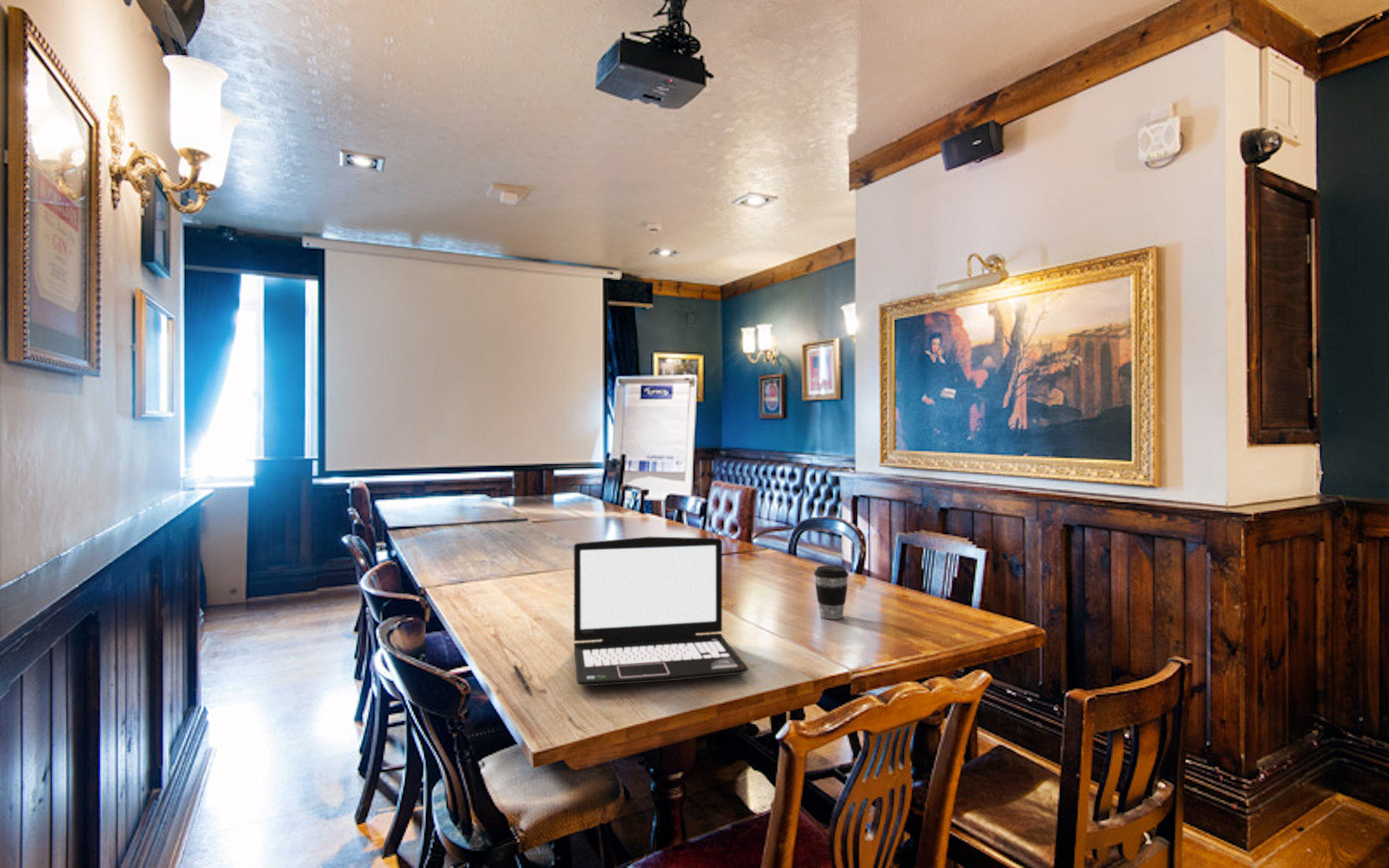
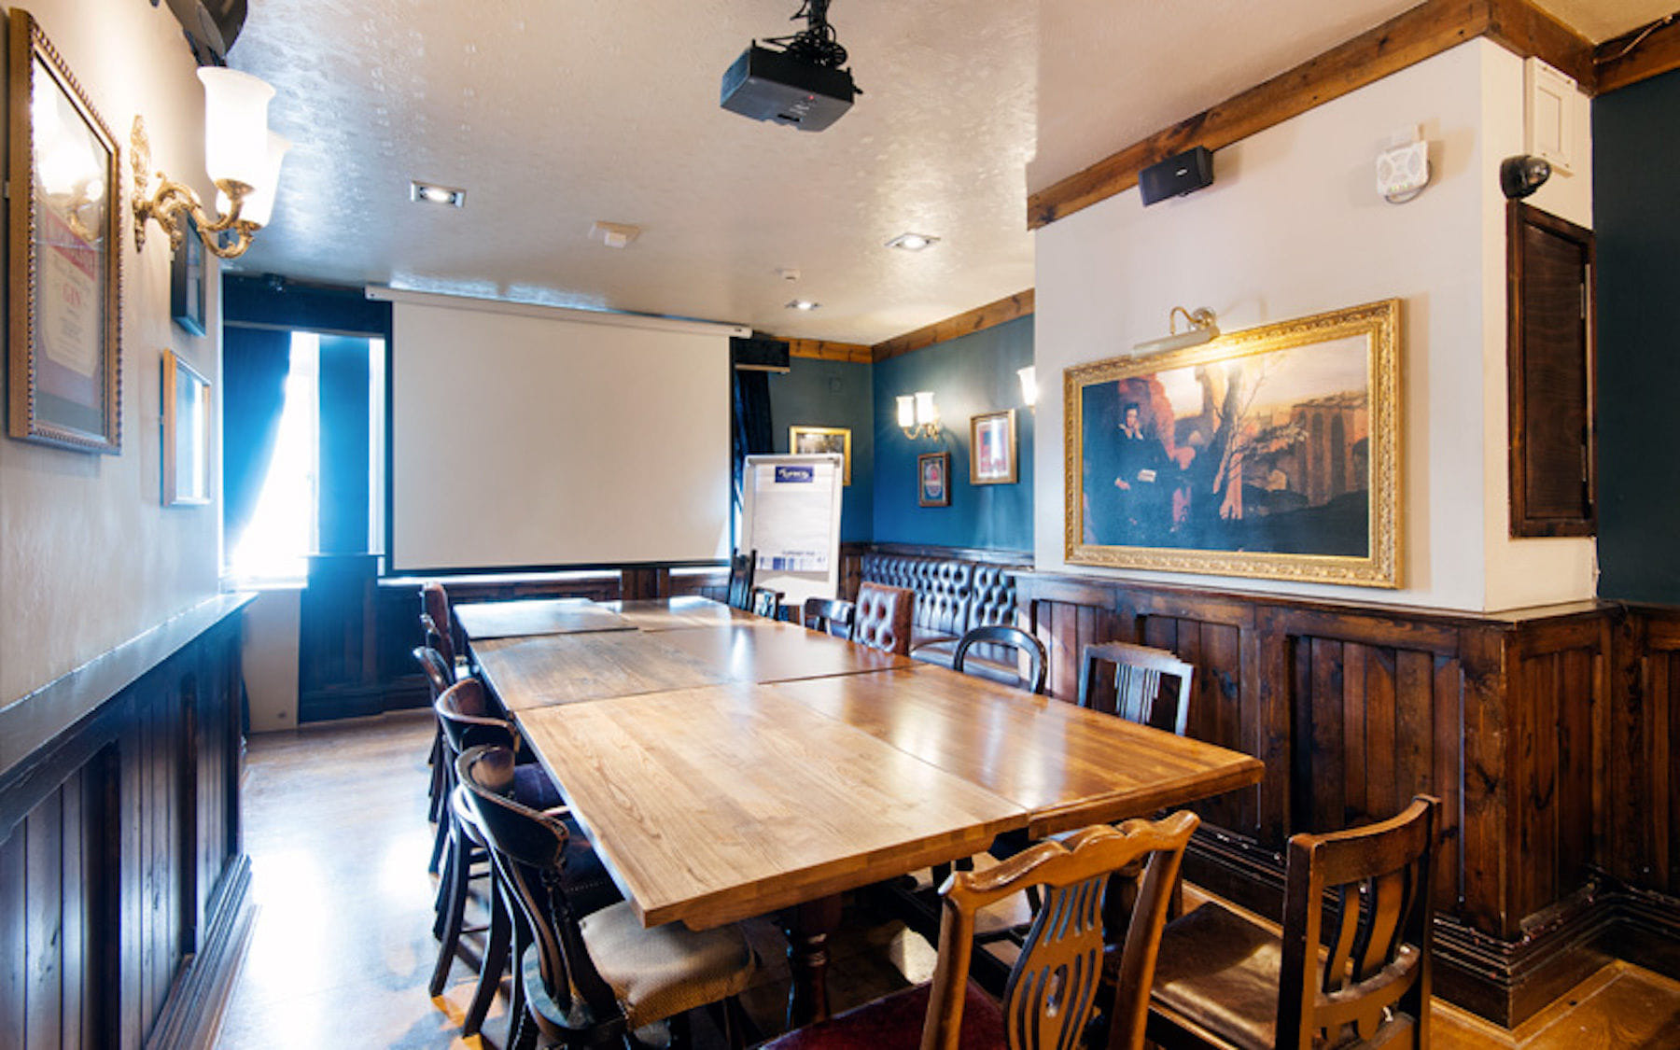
- laptop [573,536,749,687]
- coffee cup [813,565,850,620]
- pen [512,664,531,691]
